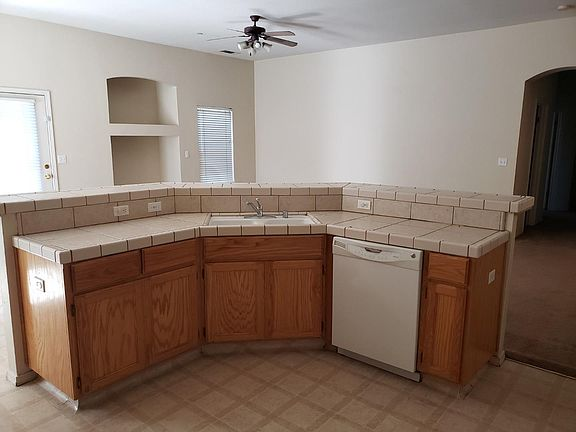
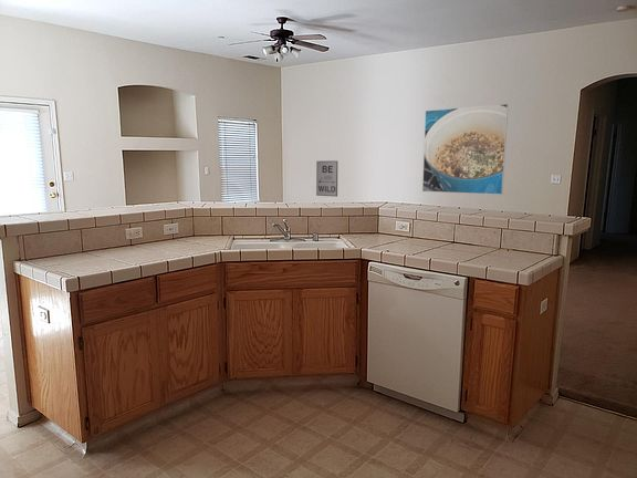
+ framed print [421,103,509,196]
+ wall art [315,159,338,198]
